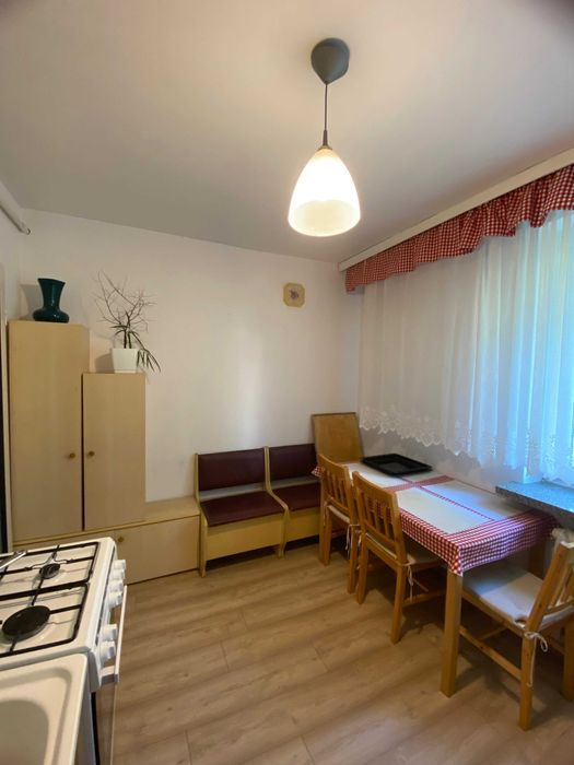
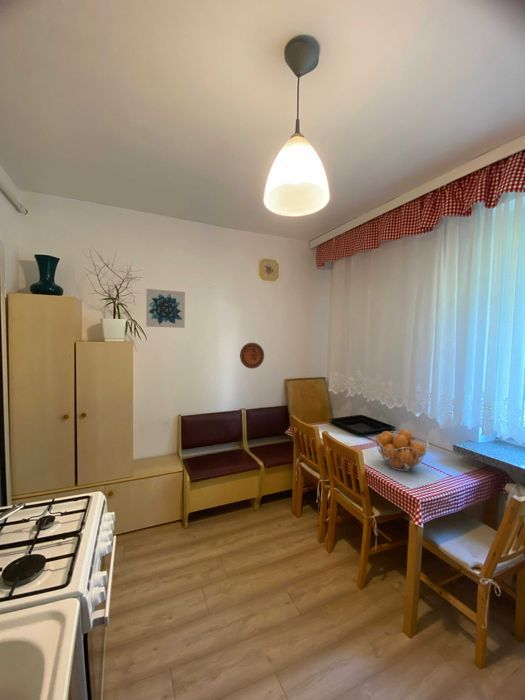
+ wall art [145,288,186,329]
+ decorative plate [239,342,265,370]
+ fruit basket [374,429,429,472]
